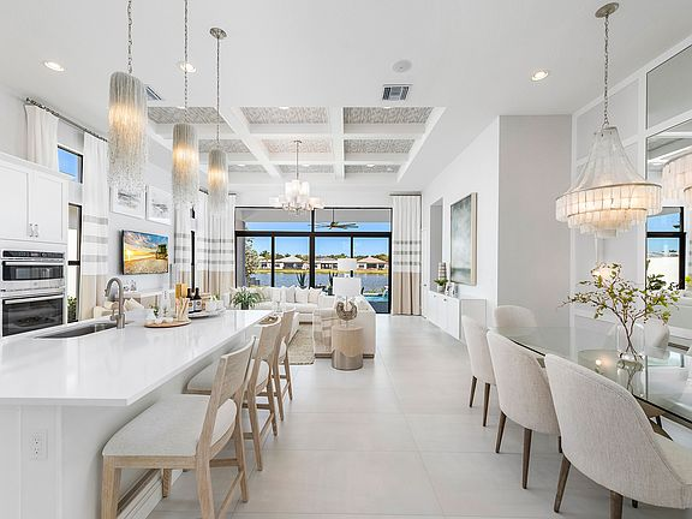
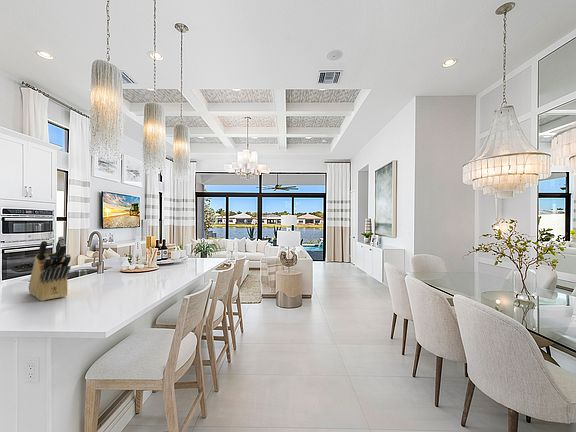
+ knife block [28,235,72,302]
